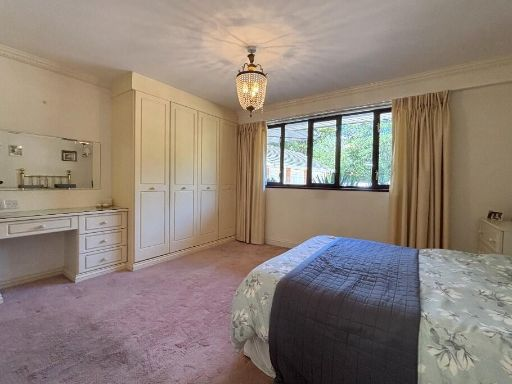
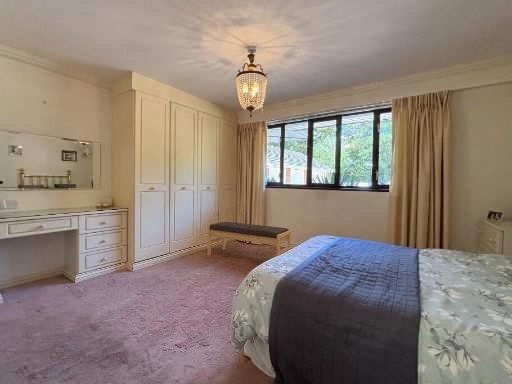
+ bench [207,221,292,256]
